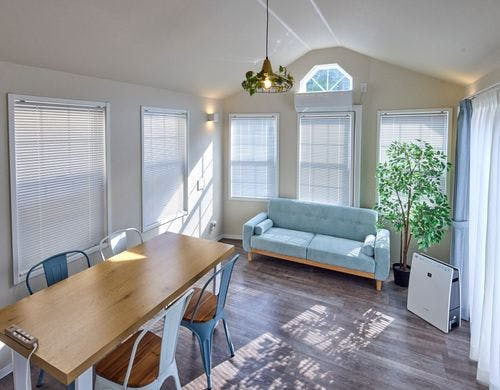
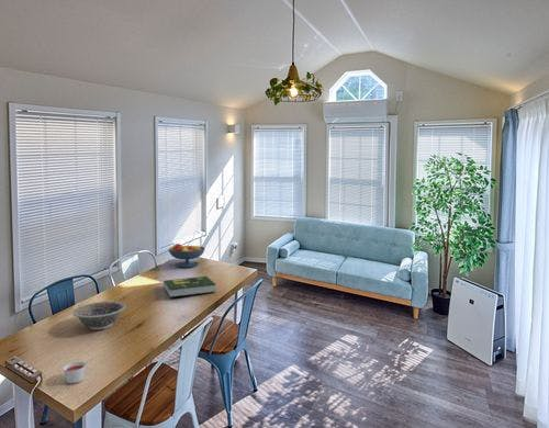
+ candle [63,361,87,384]
+ fruit bowl [168,243,206,268]
+ book [163,275,217,299]
+ decorative bowl [71,301,126,331]
